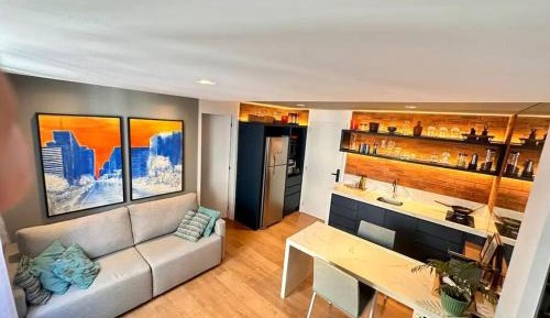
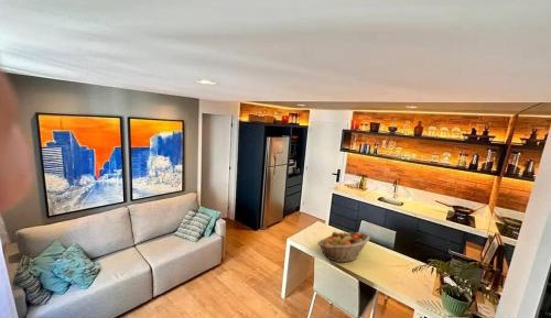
+ fruit basket [317,231,371,263]
